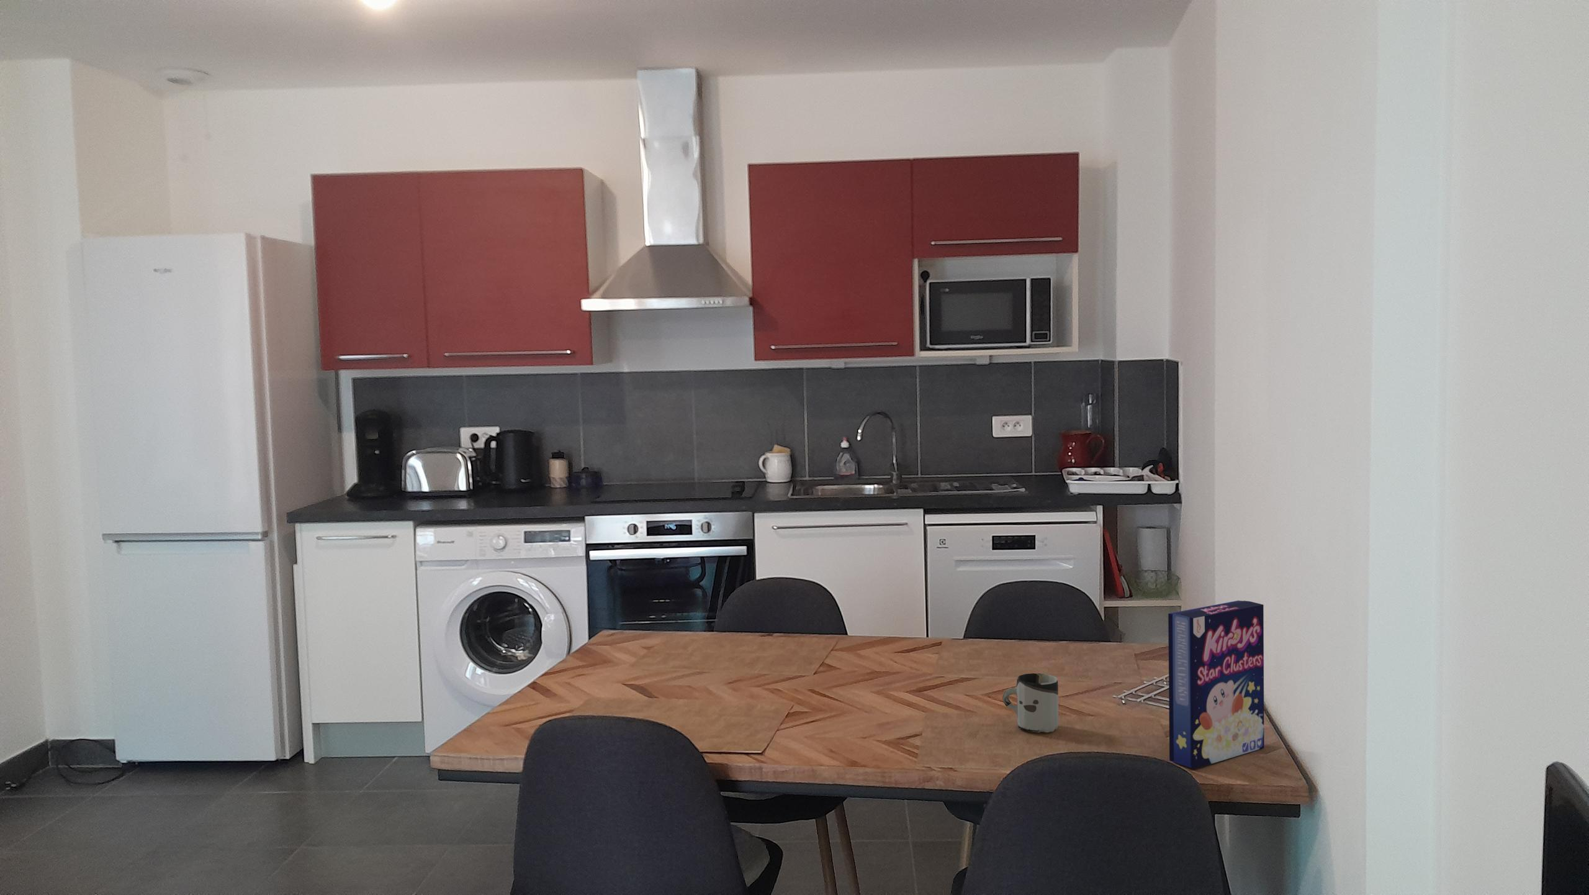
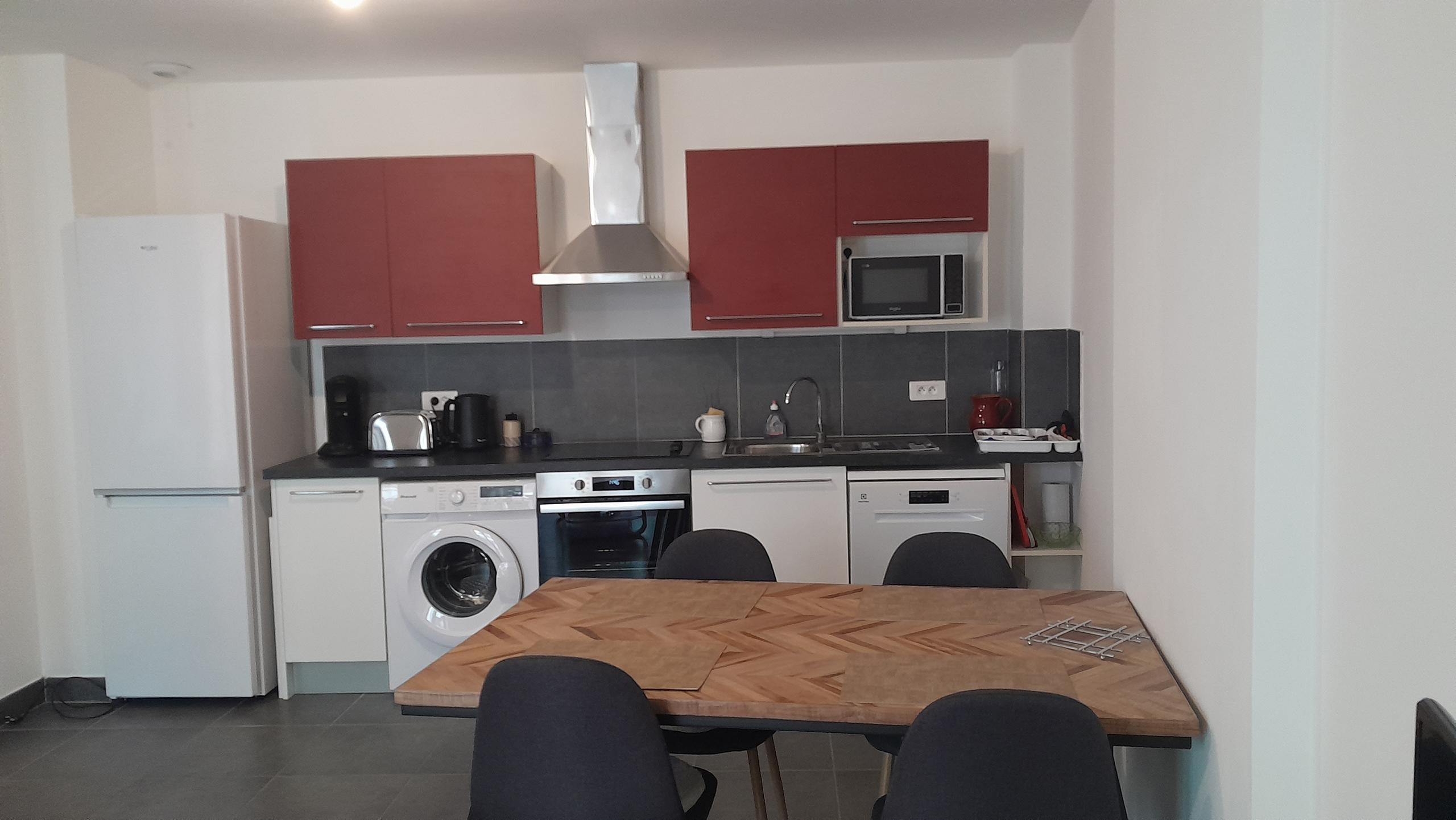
- cup [1002,672,1059,732]
- cereal box [1168,600,1265,769]
